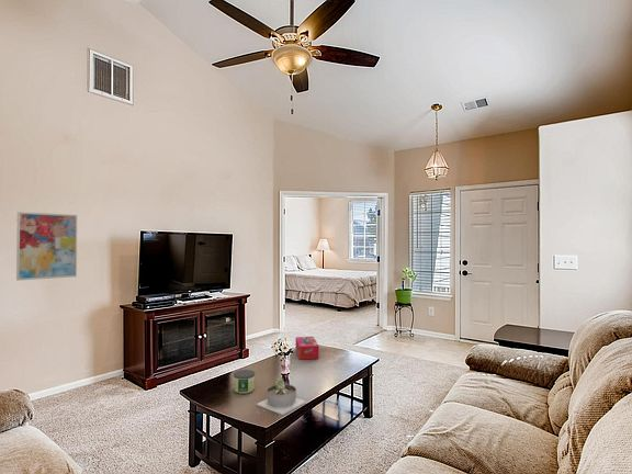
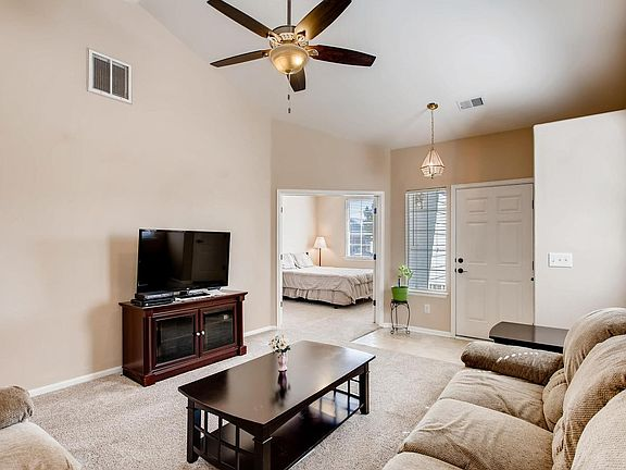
- wall art [15,211,78,282]
- candle [233,369,256,395]
- tissue box [294,336,319,360]
- succulent planter [256,376,307,416]
